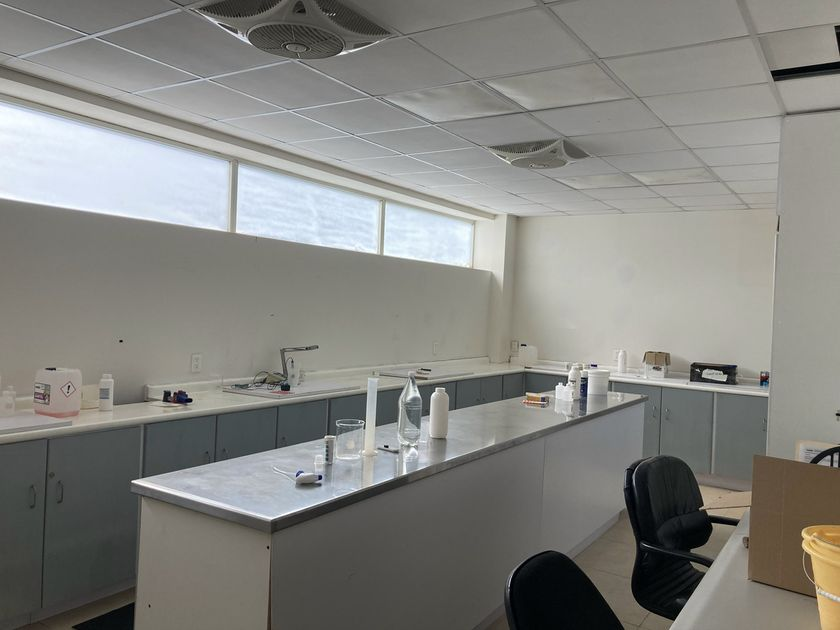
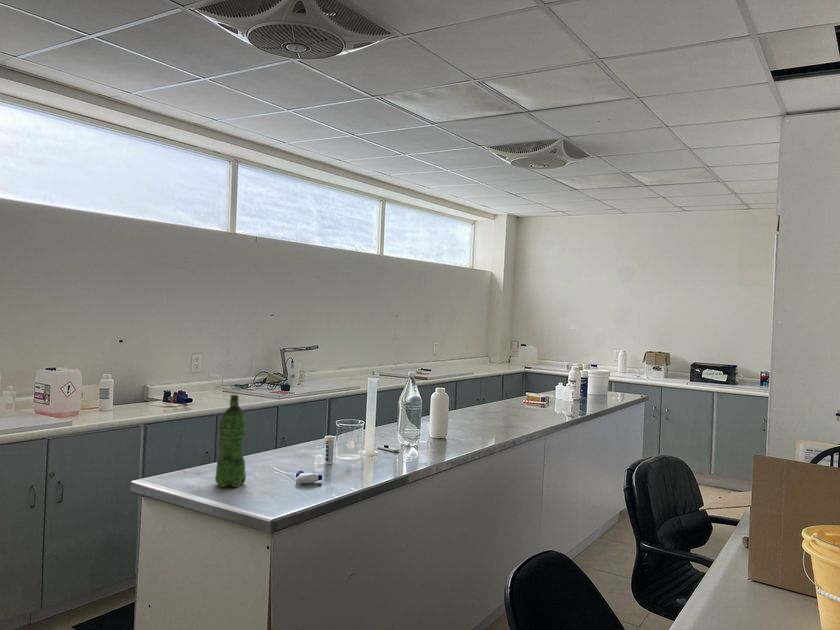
+ plastic bottle [214,394,247,488]
